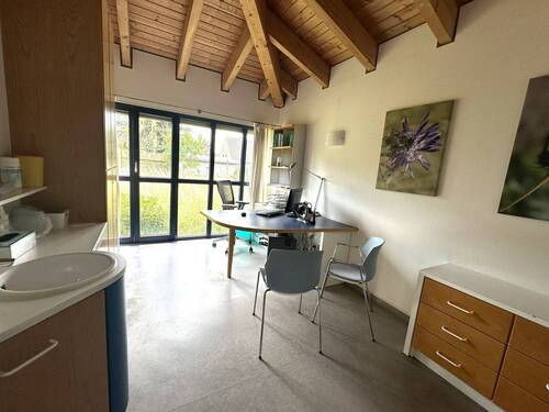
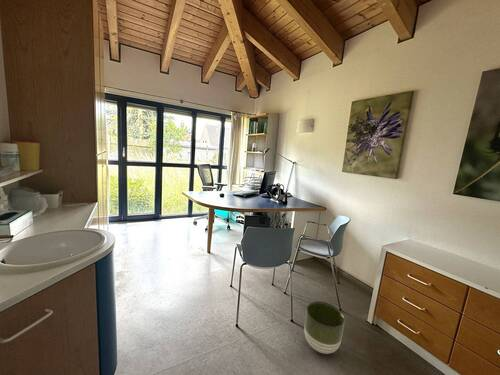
+ planter [303,300,346,355]
